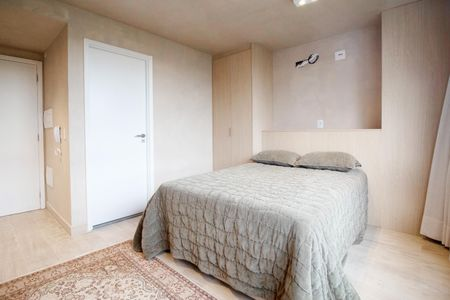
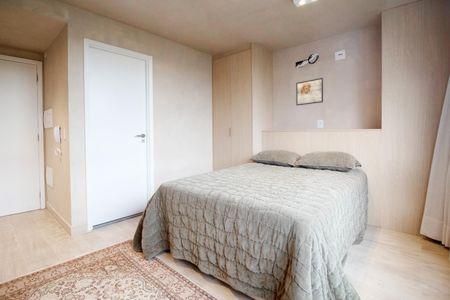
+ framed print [295,77,324,106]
